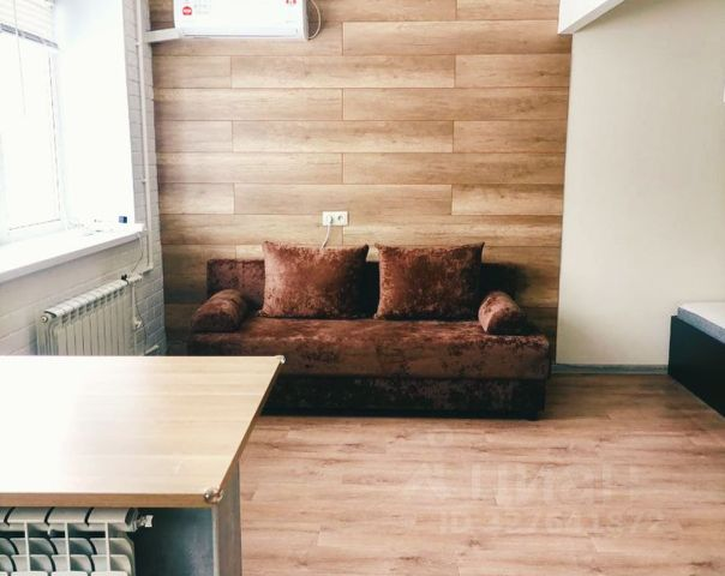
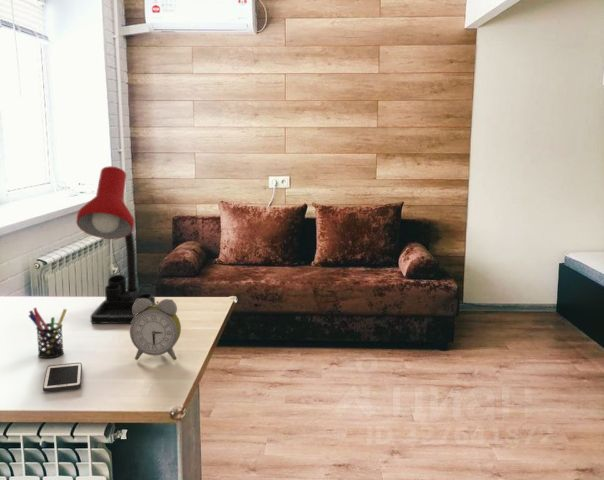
+ cell phone [42,362,83,393]
+ desk lamp [75,165,156,324]
+ alarm clock [129,298,182,361]
+ pen holder [28,307,68,359]
